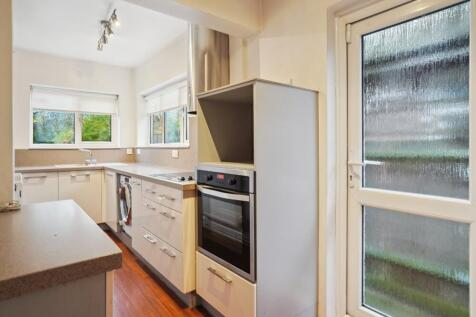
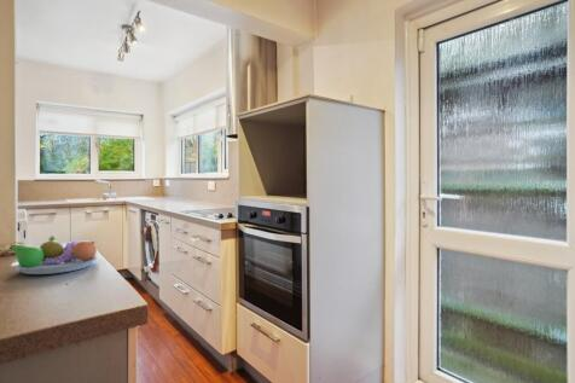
+ fruit bowl [7,234,100,275]
